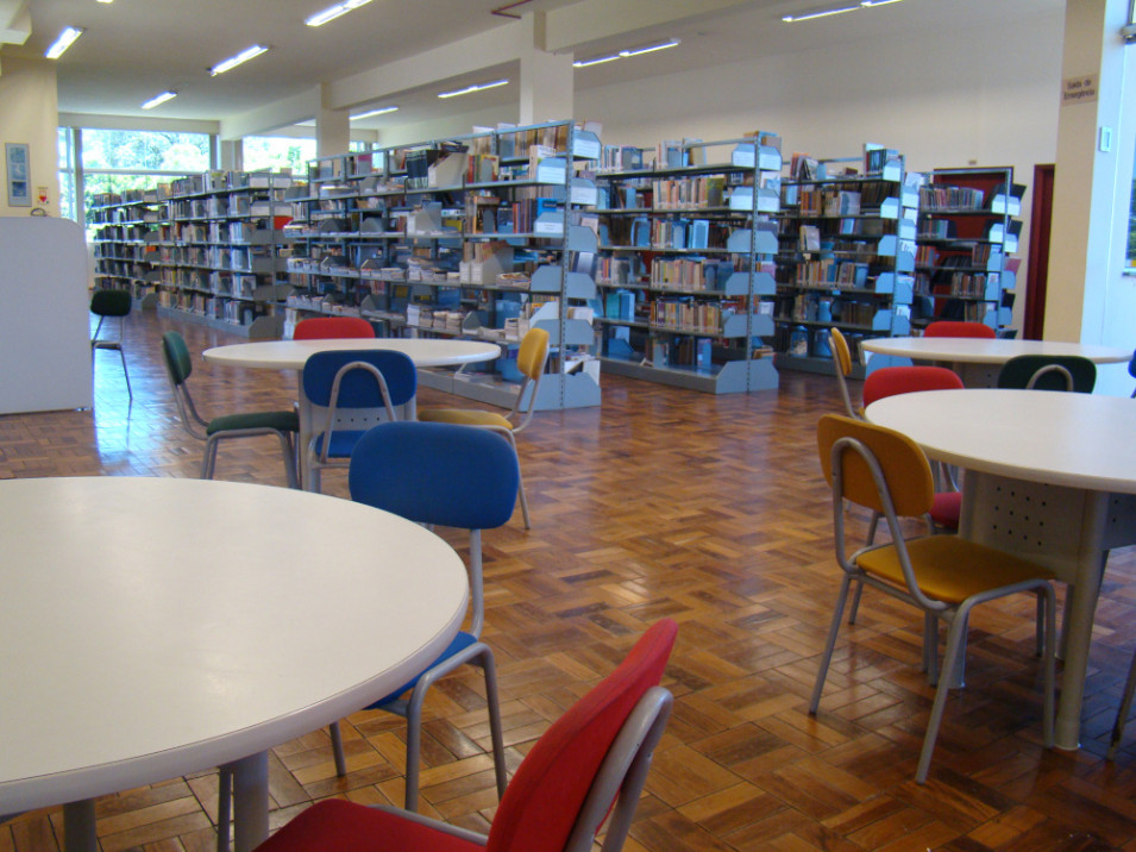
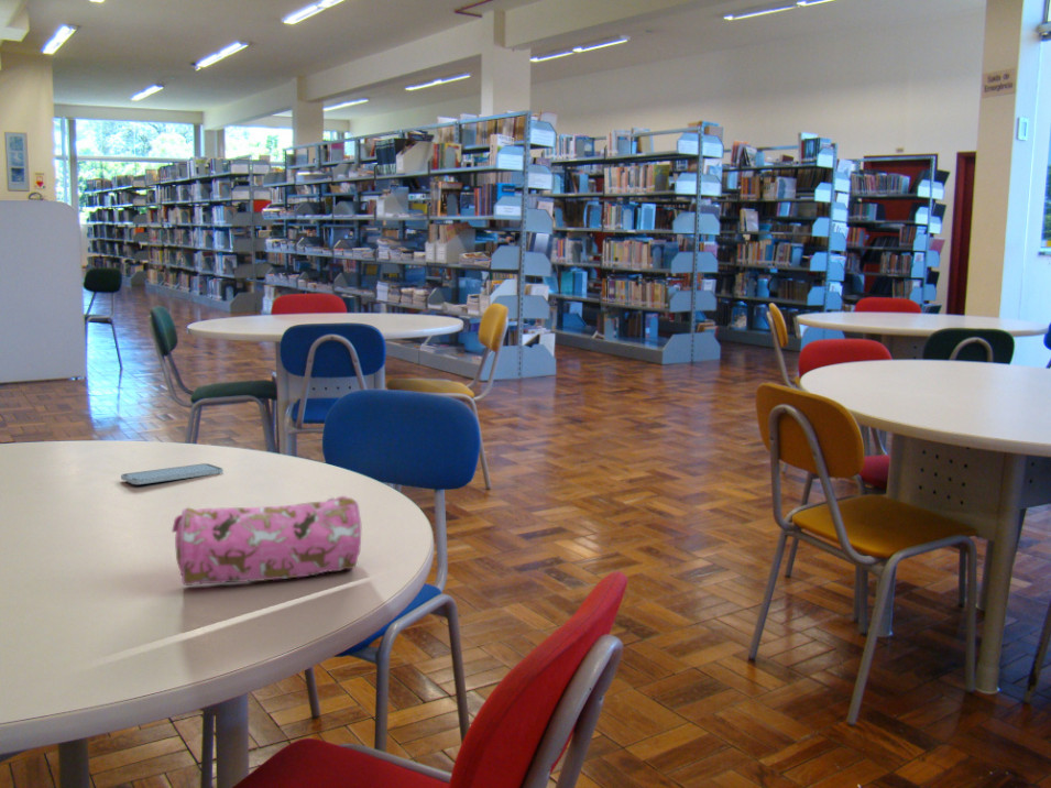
+ pencil case [171,494,362,587]
+ smartphone [120,462,225,485]
